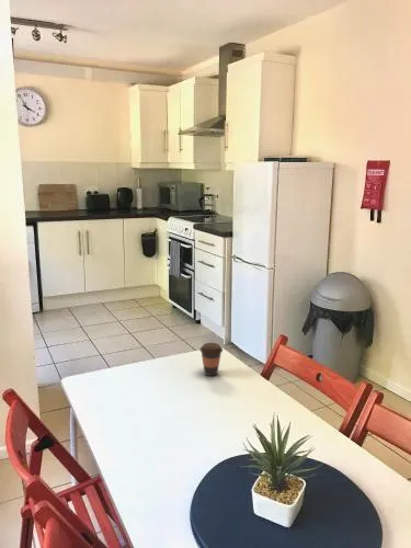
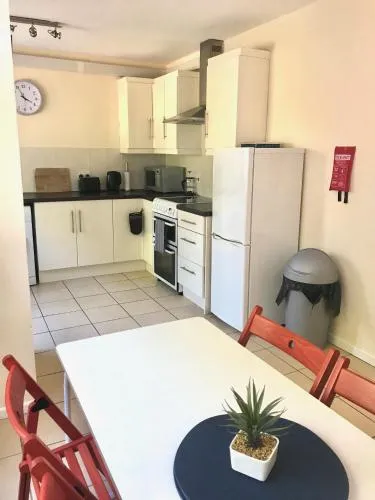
- coffee cup [198,342,224,377]
